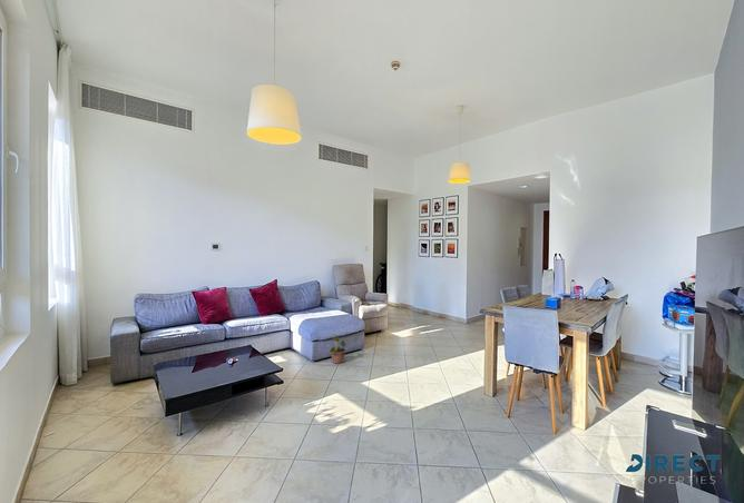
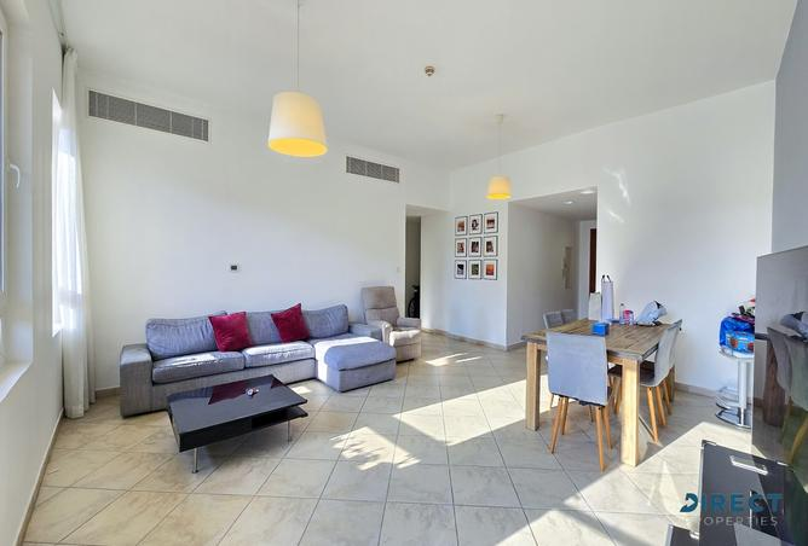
- potted plant [327,335,350,365]
